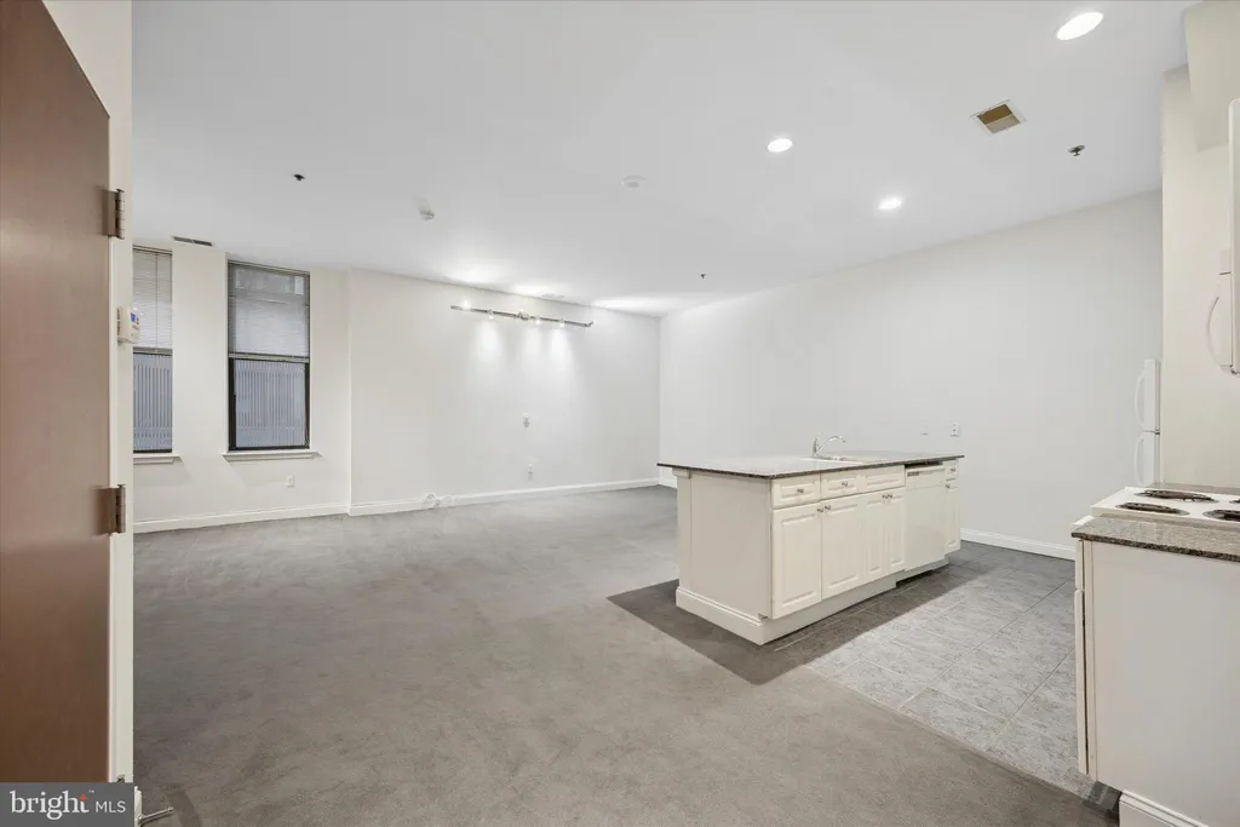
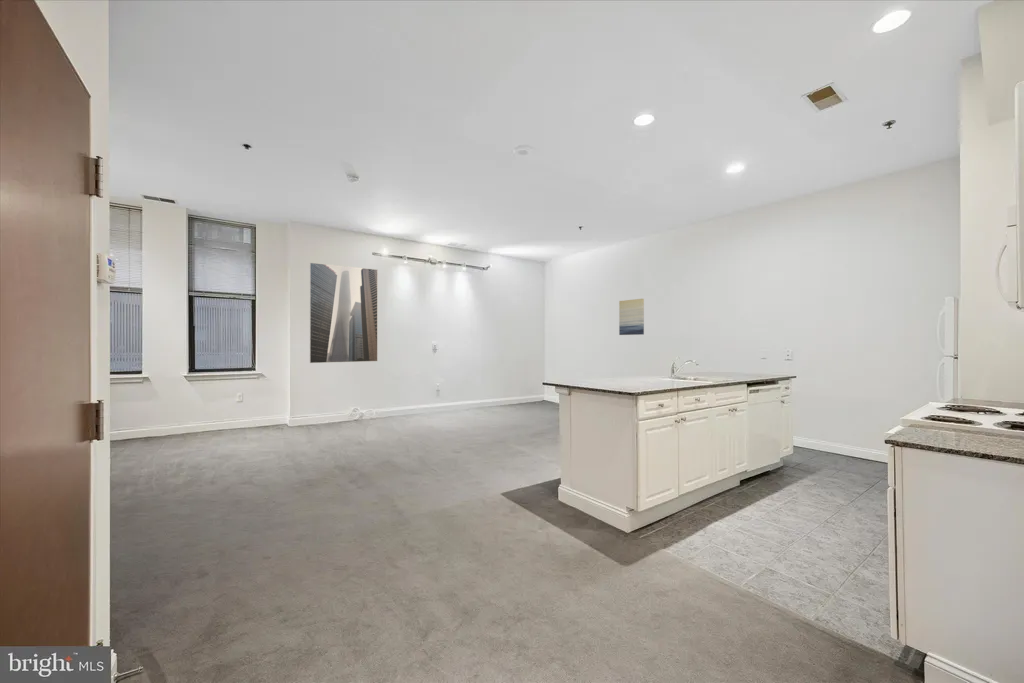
+ wall art [618,298,645,336]
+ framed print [309,262,379,364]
